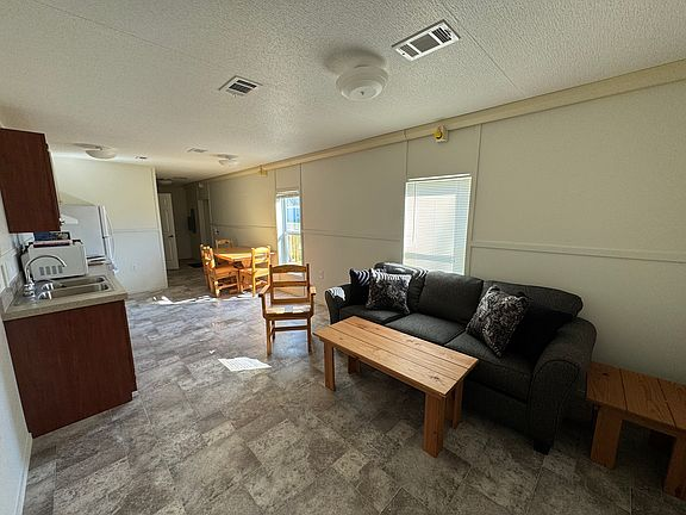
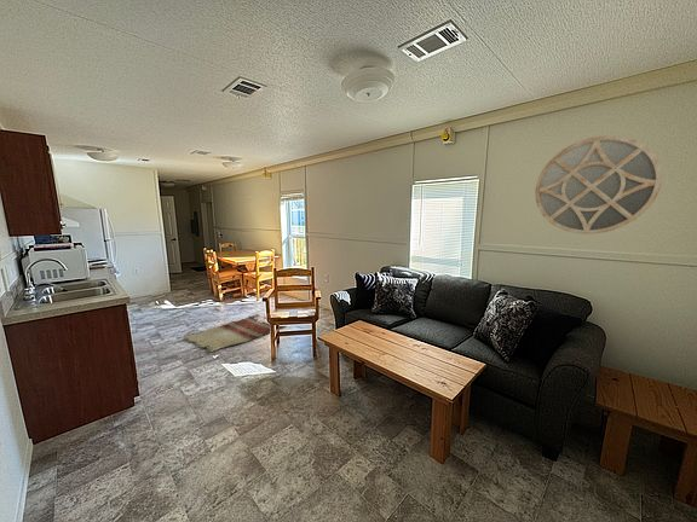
+ saddle blanket [183,313,286,353]
+ home mirror [534,134,663,236]
